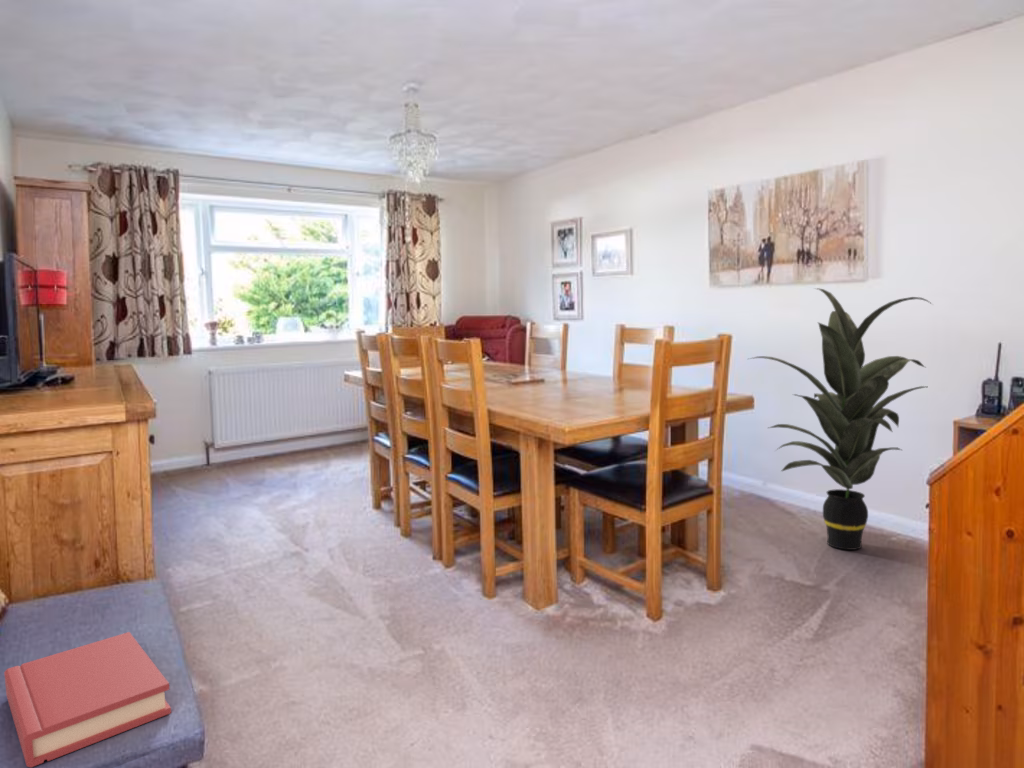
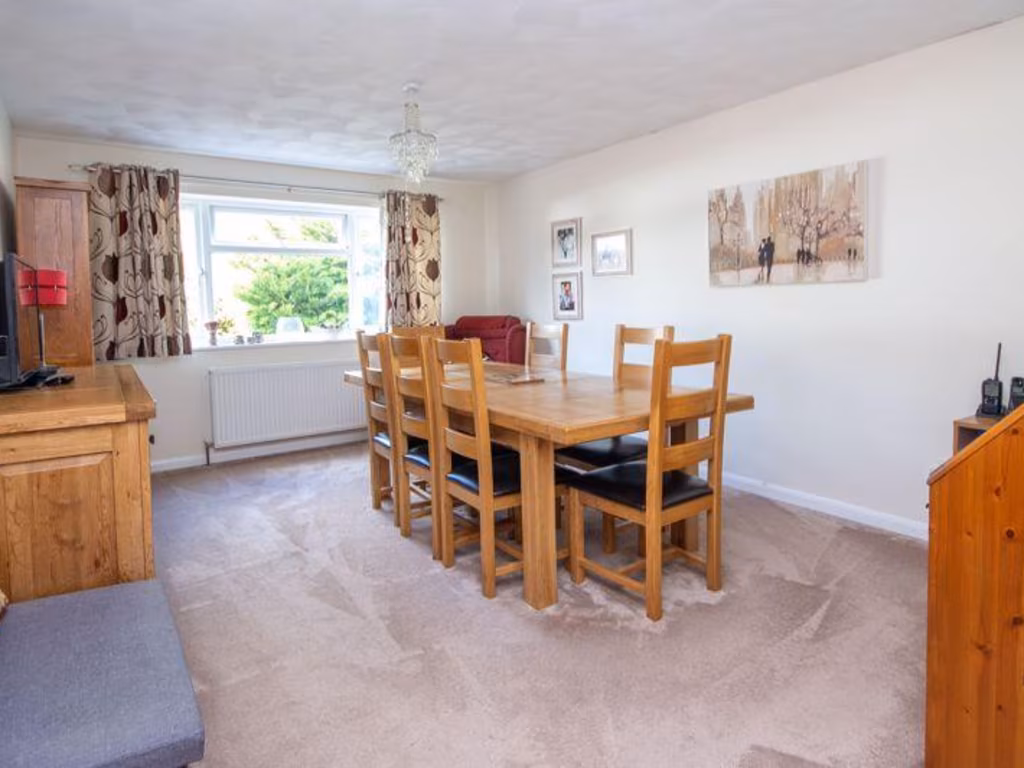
- indoor plant [748,287,934,551]
- hardback book [3,631,172,768]
